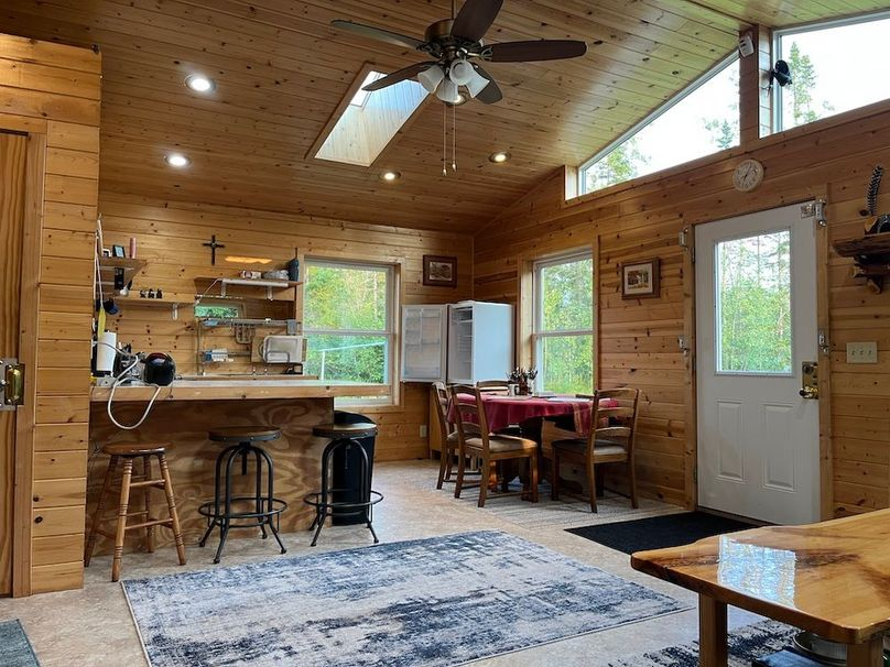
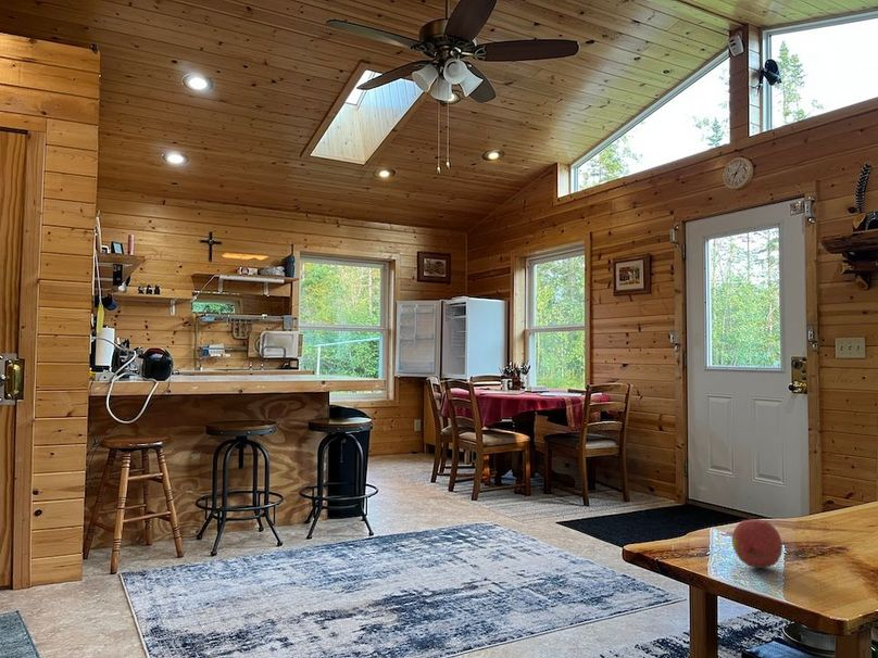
+ fruit [730,518,783,569]
